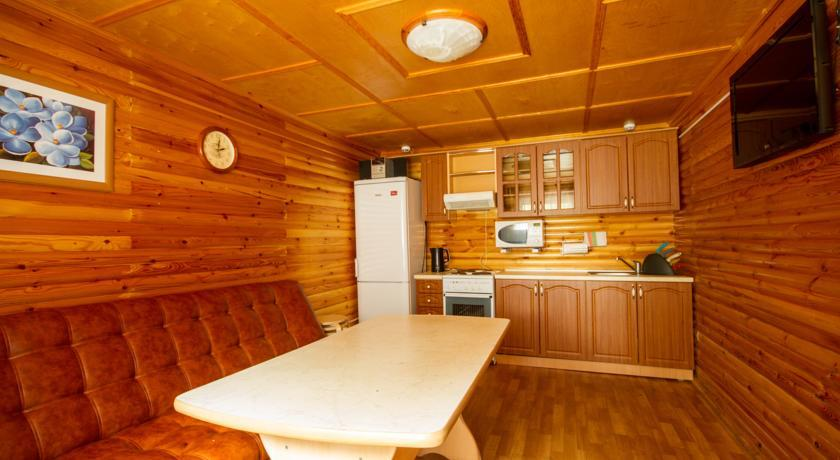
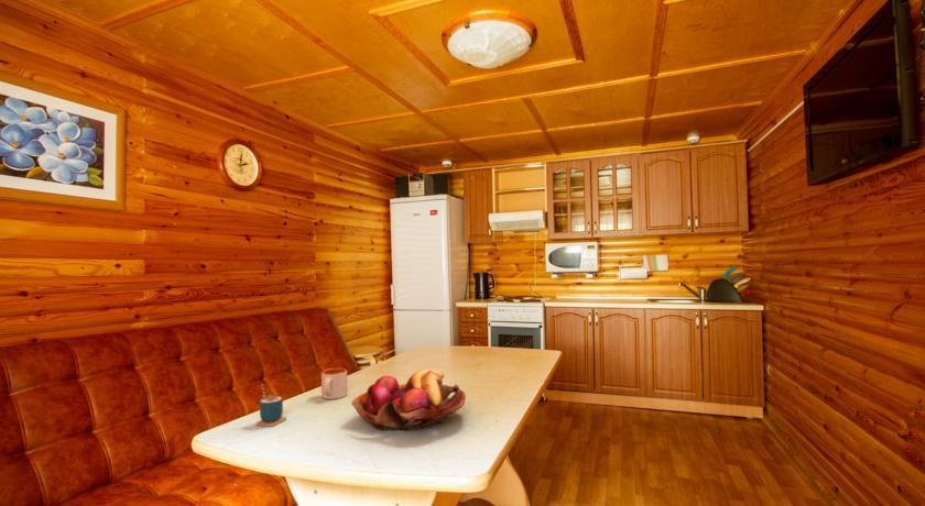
+ fruit basket [350,369,467,431]
+ mug [320,367,348,400]
+ cup [254,383,287,428]
